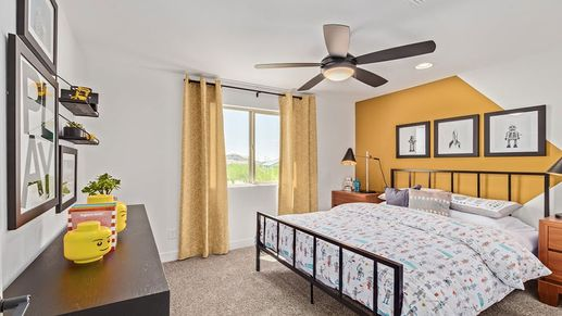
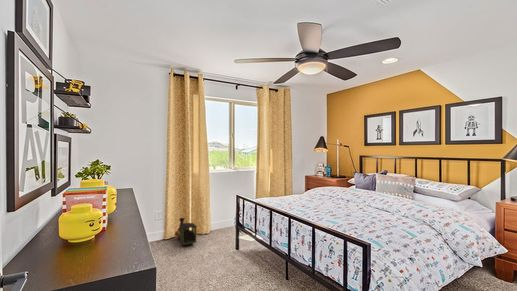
+ toy train [174,217,198,247]
